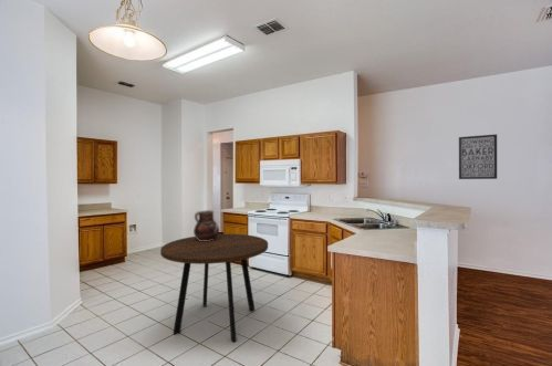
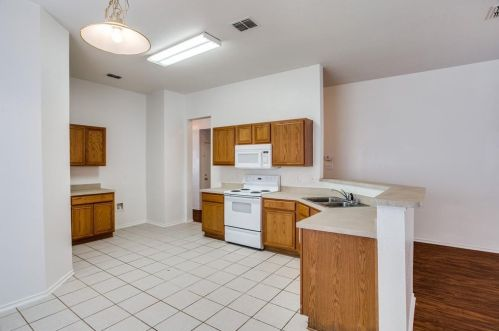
- ceramic pot [192,209,220,241]
- dining table [159,233,269,344]
- wall art [458,133,498,180]
